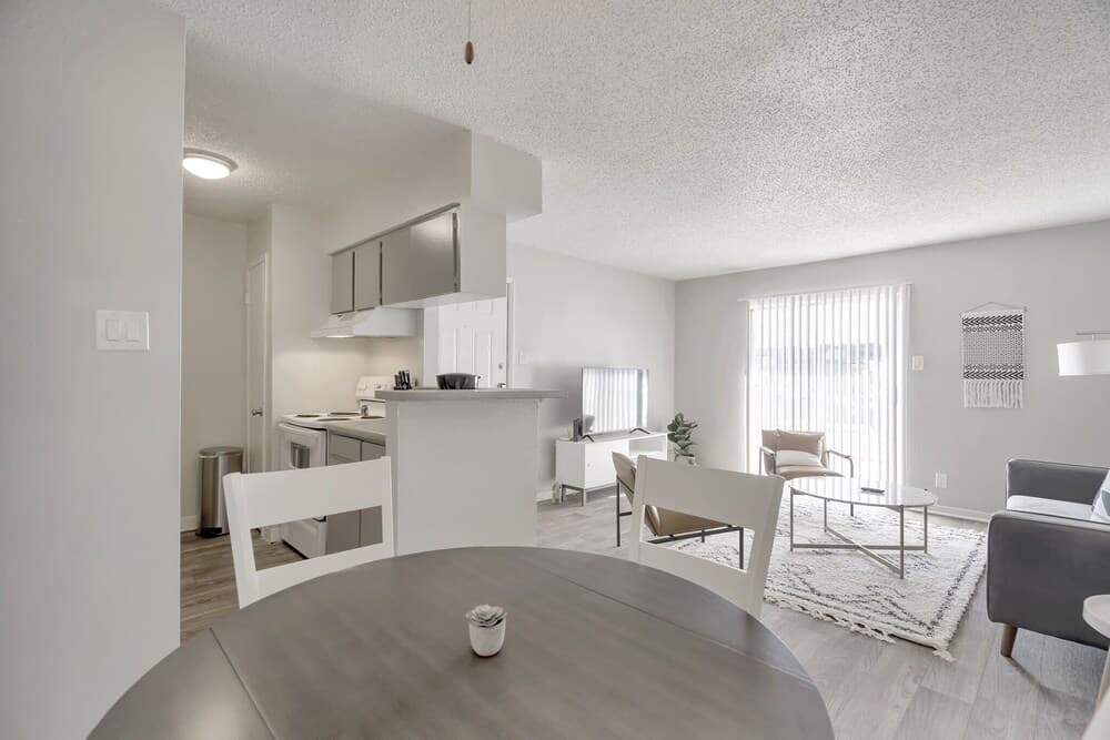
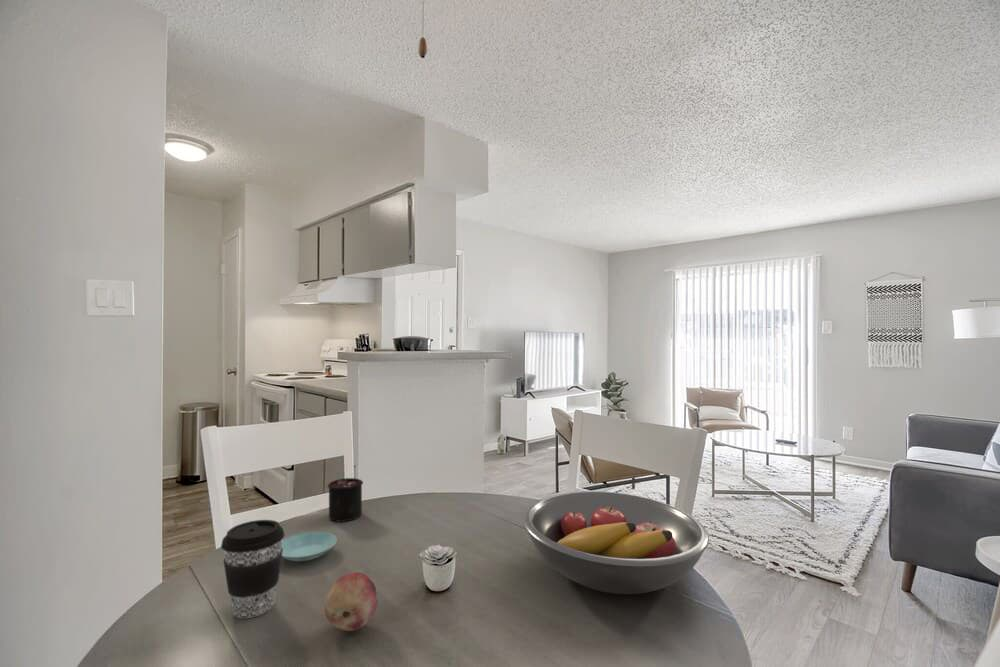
+ saucer [282,531,338,563]
+ fruit [324,571,380,632]
+ candle [327,464,364,522]
+ coffee cup [220,519,285,619]
+ fruit bowl [522,490,710,595]
